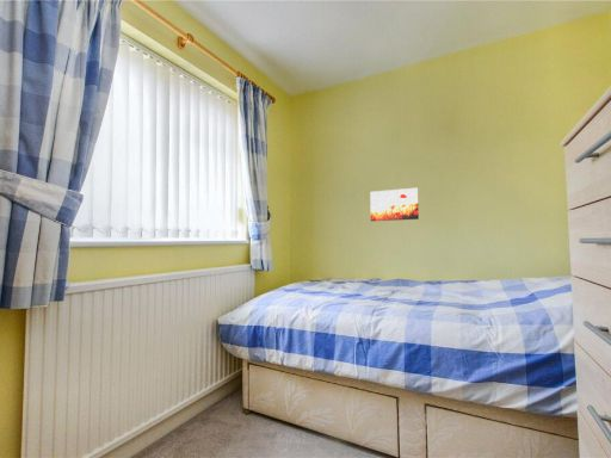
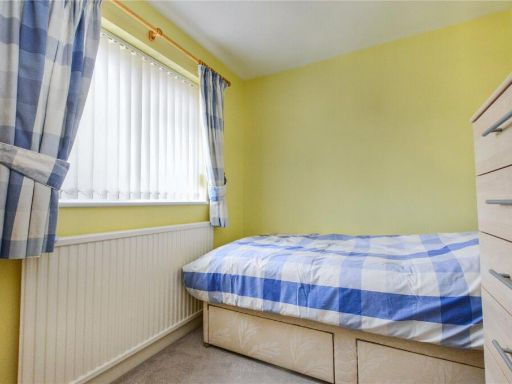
- wall art [369,187,420,222]
